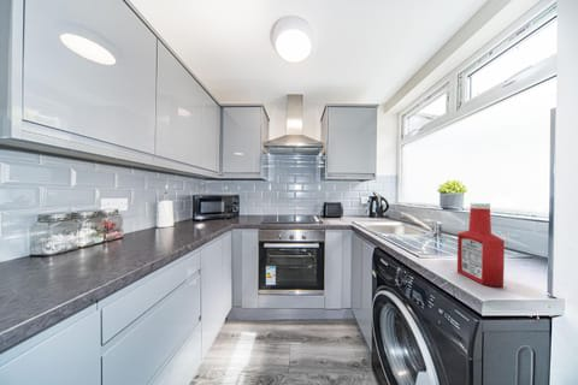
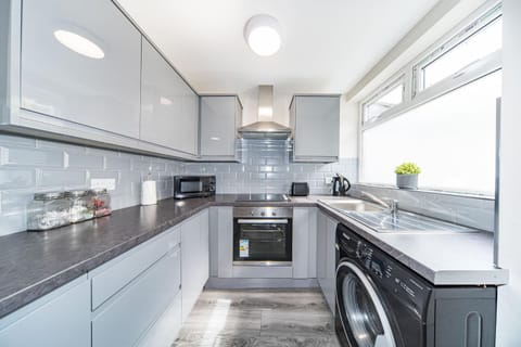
- soap bottle [456,202,506,288]
